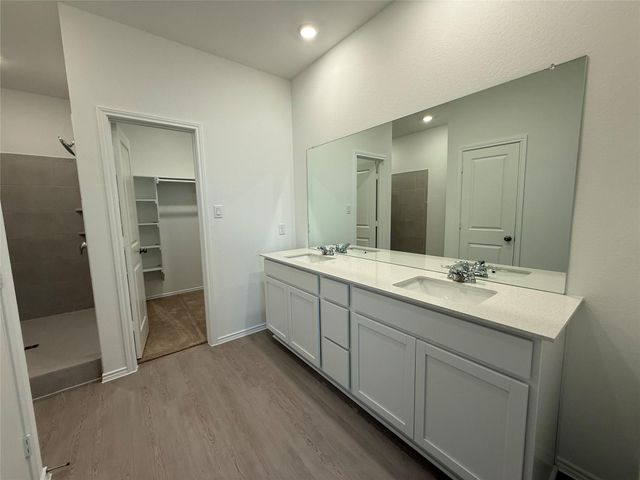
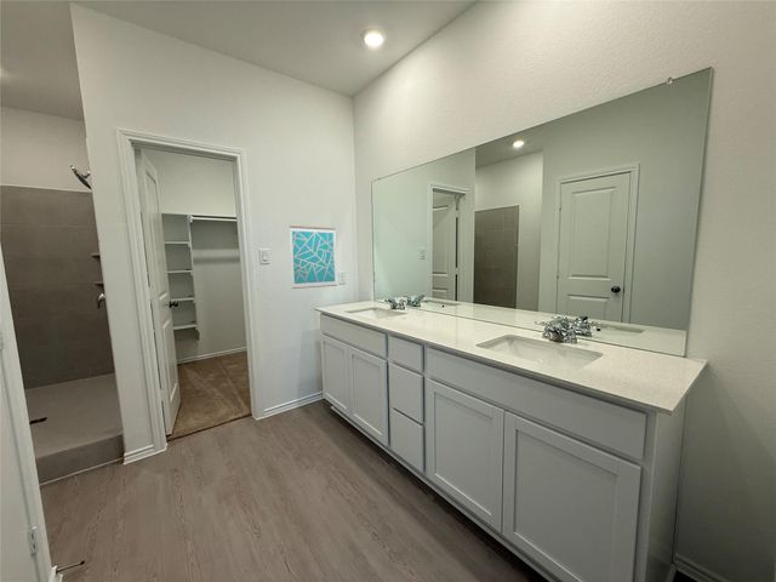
+ wall art [289,224,338,290]
